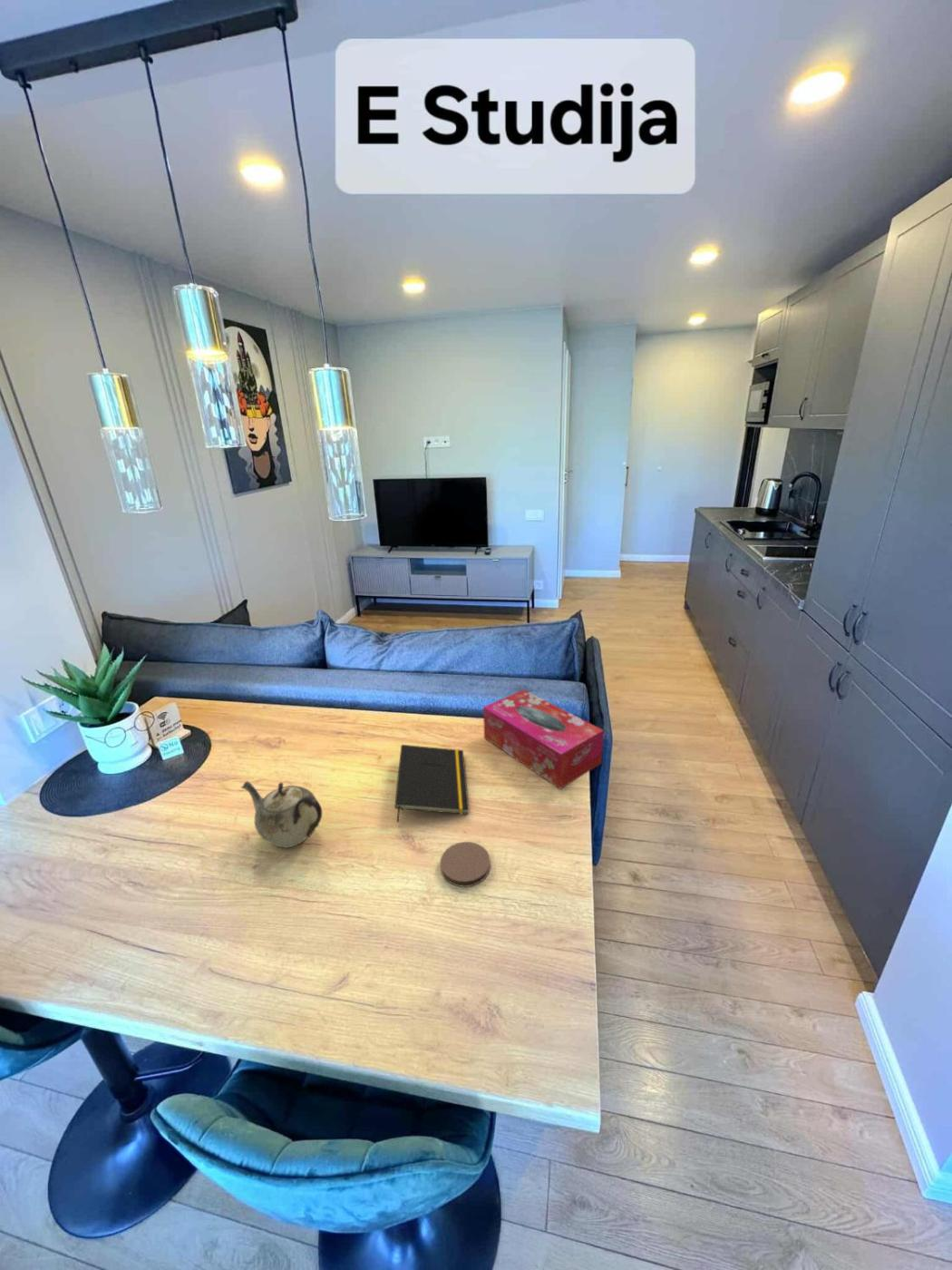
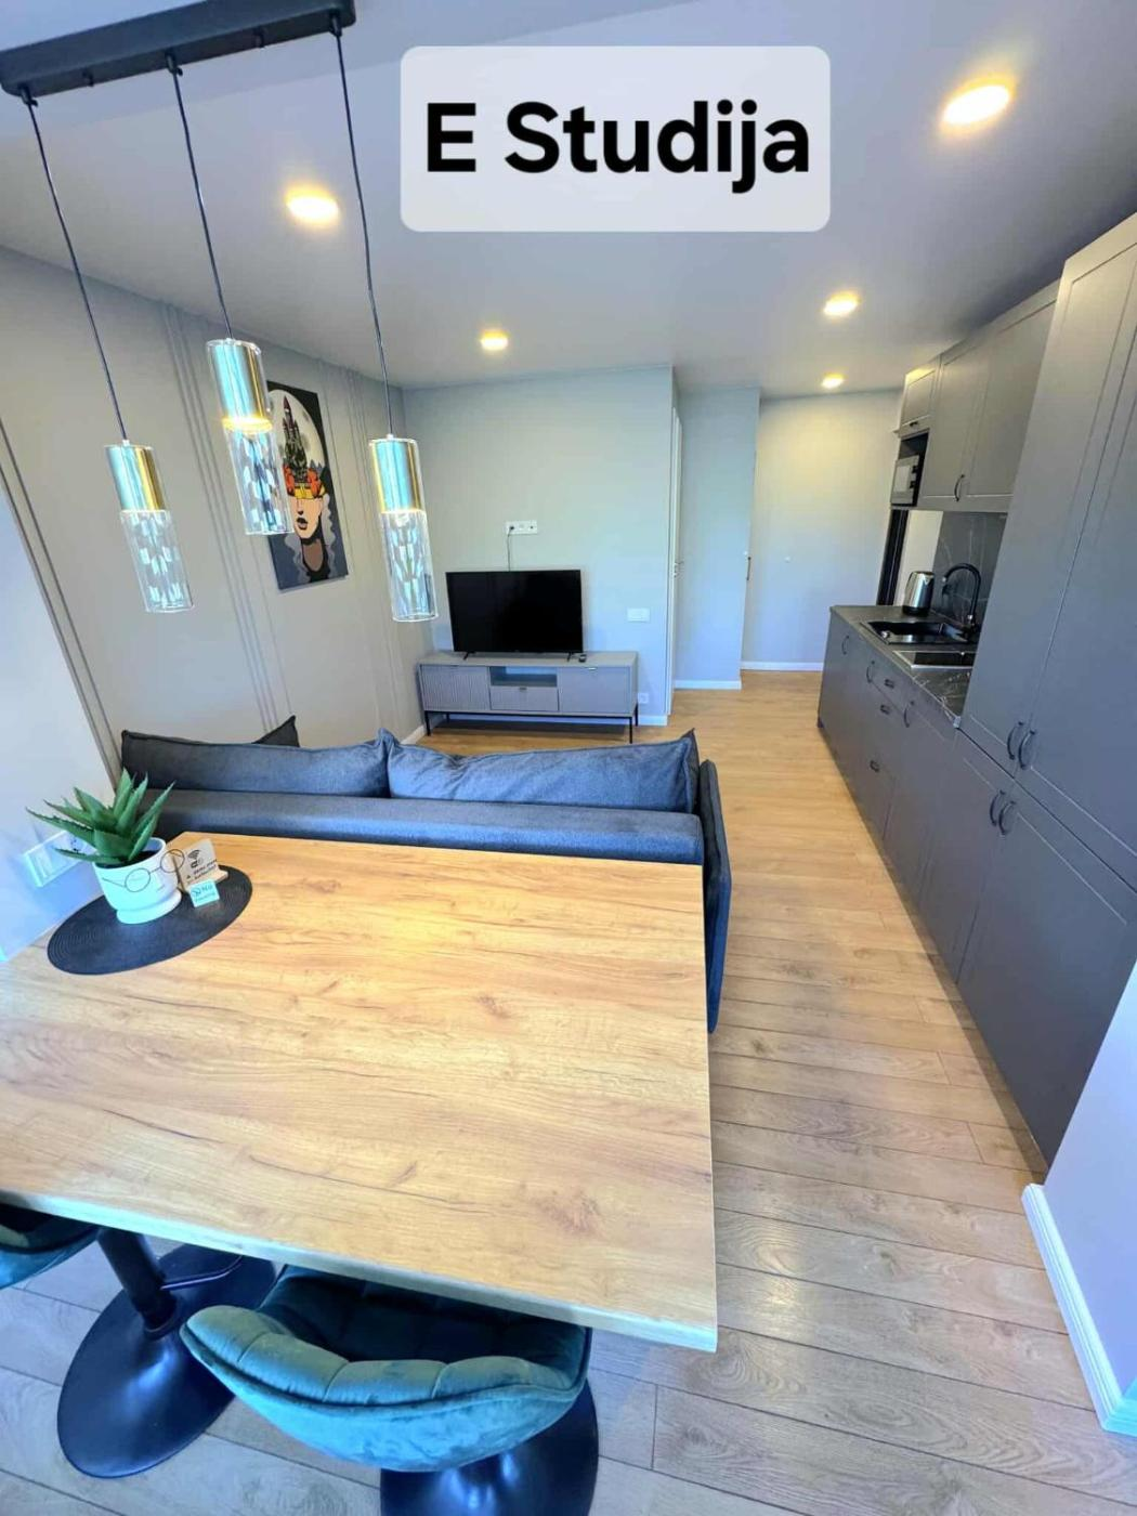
- tissue box [482,689,605,790]
- coaster [440,841,491,888]
- teapot [240,780,323,848]
- notepad [393,744,470,824]
